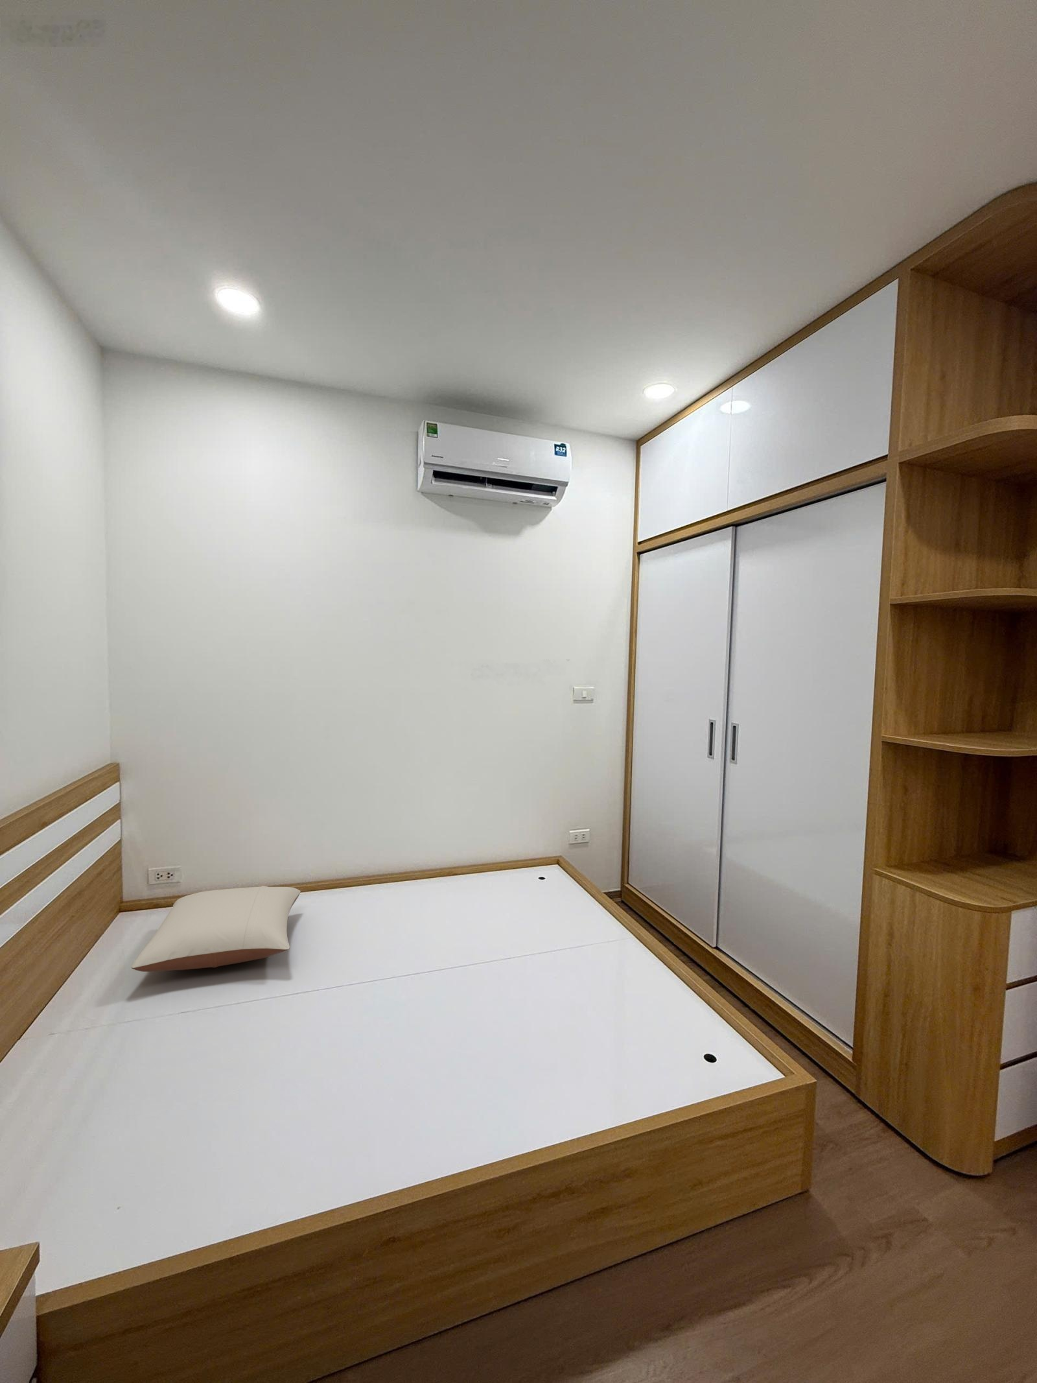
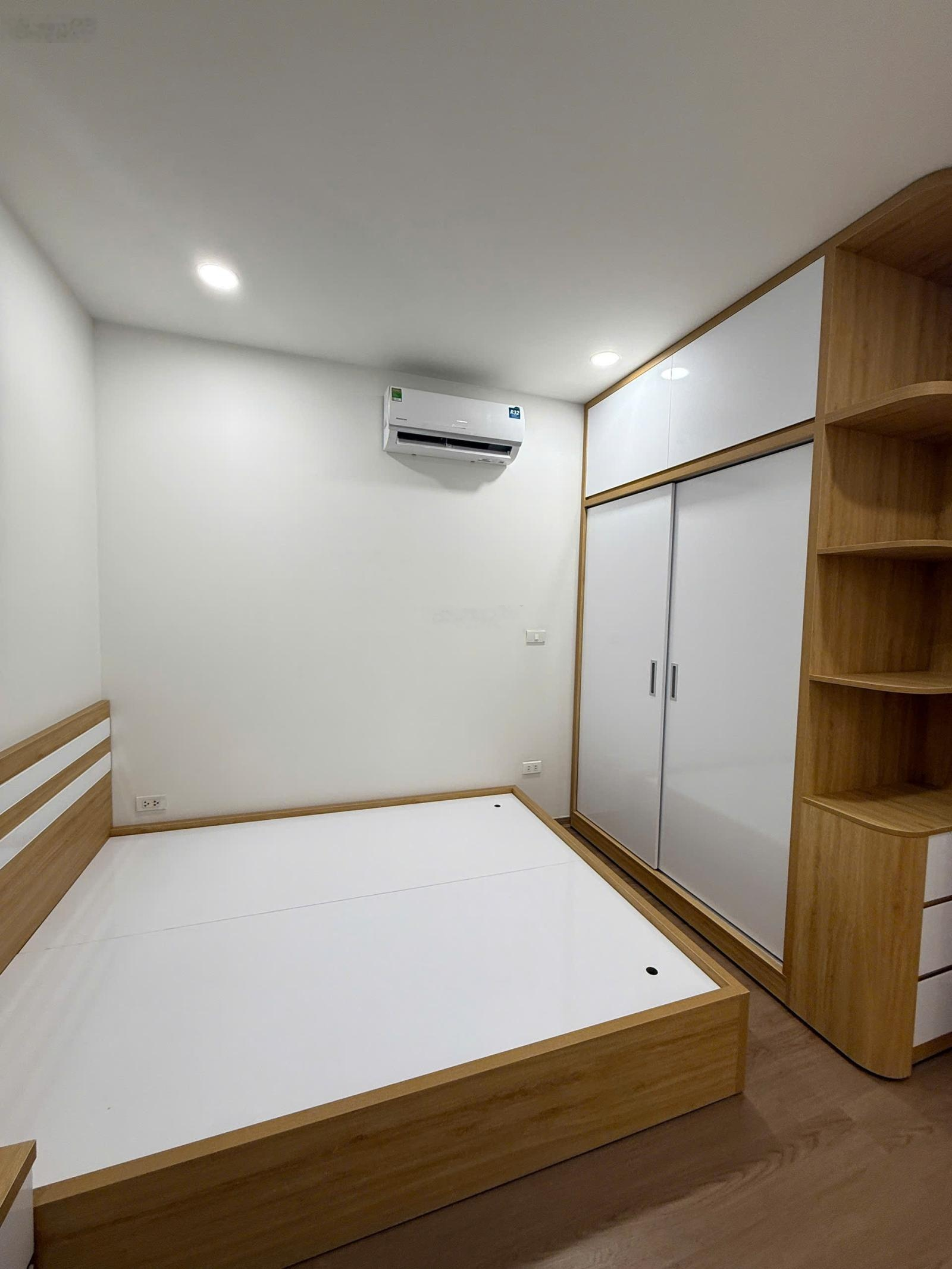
- pillow [131,886,302,972]
